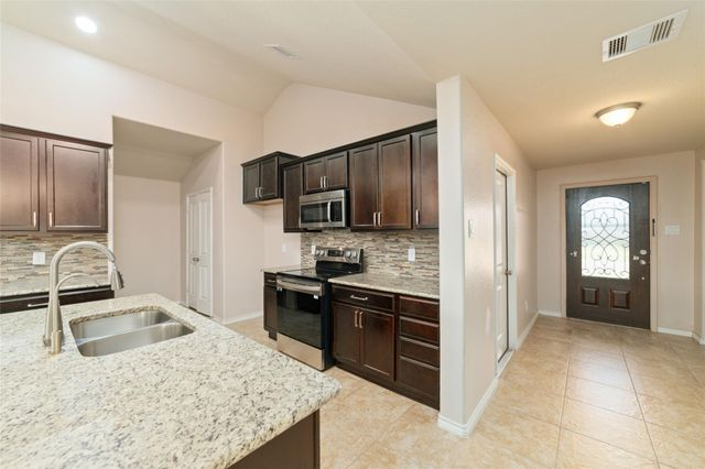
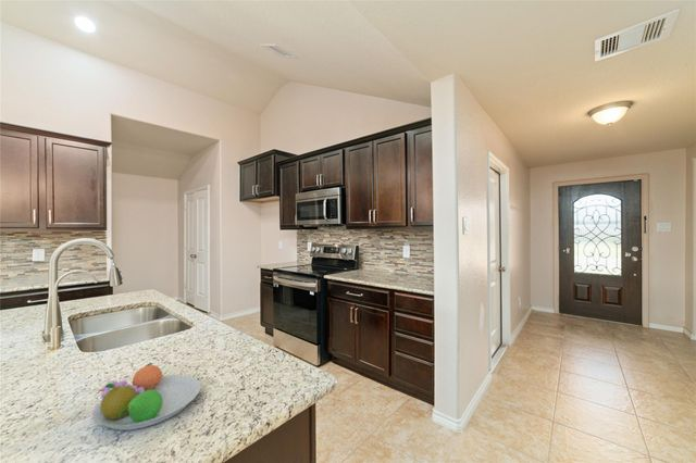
+ fruit bowl [91,362,202,431]
